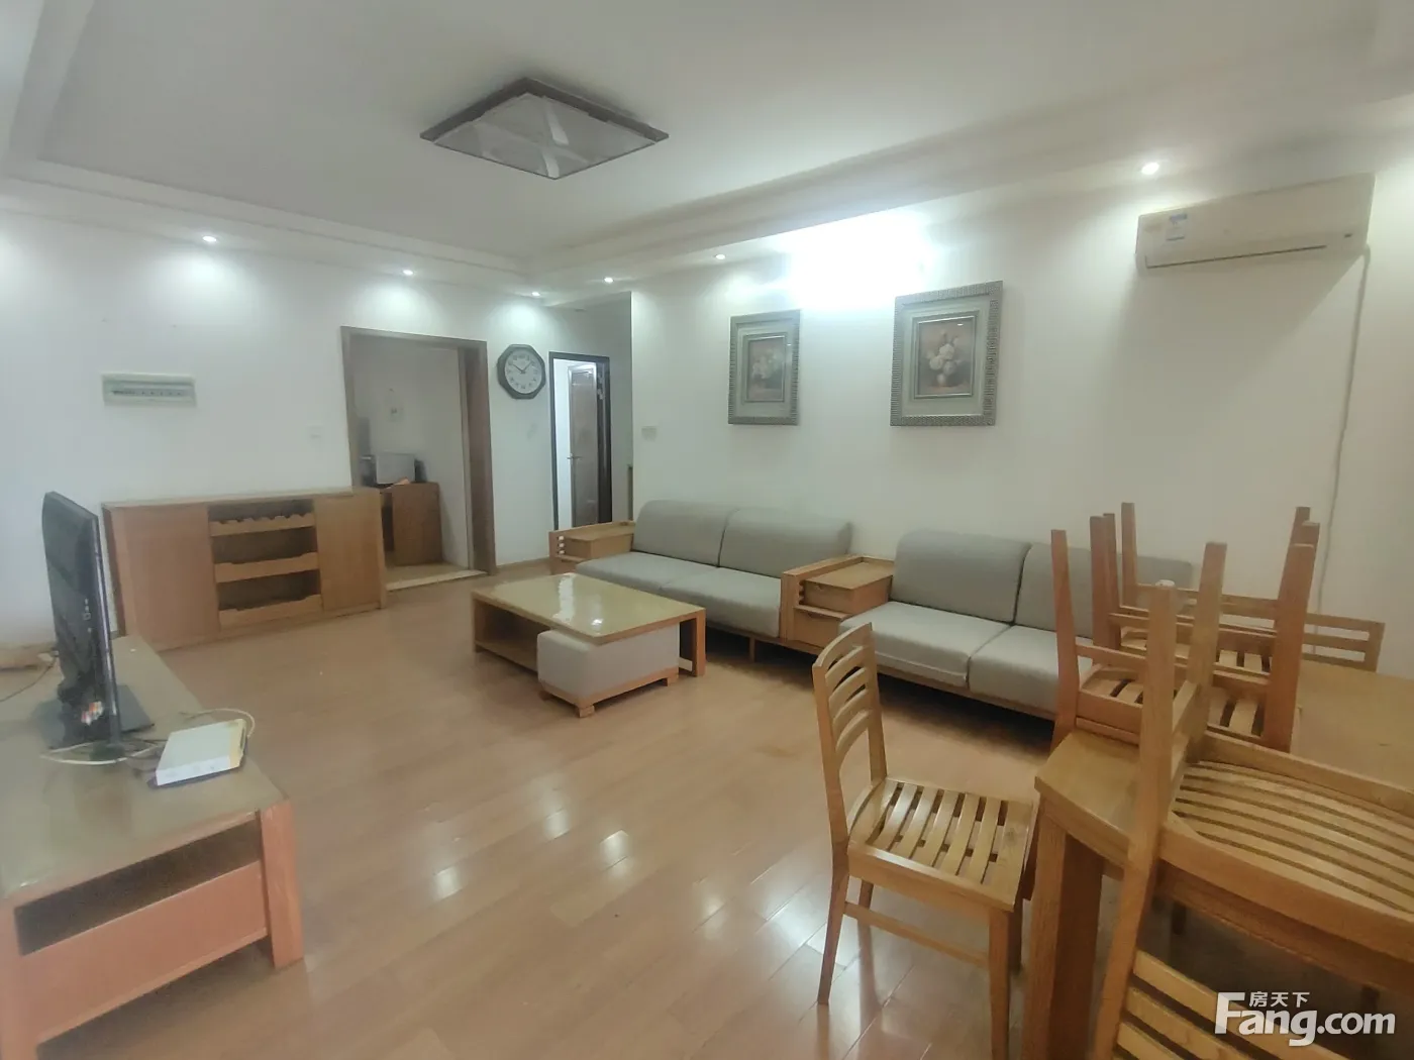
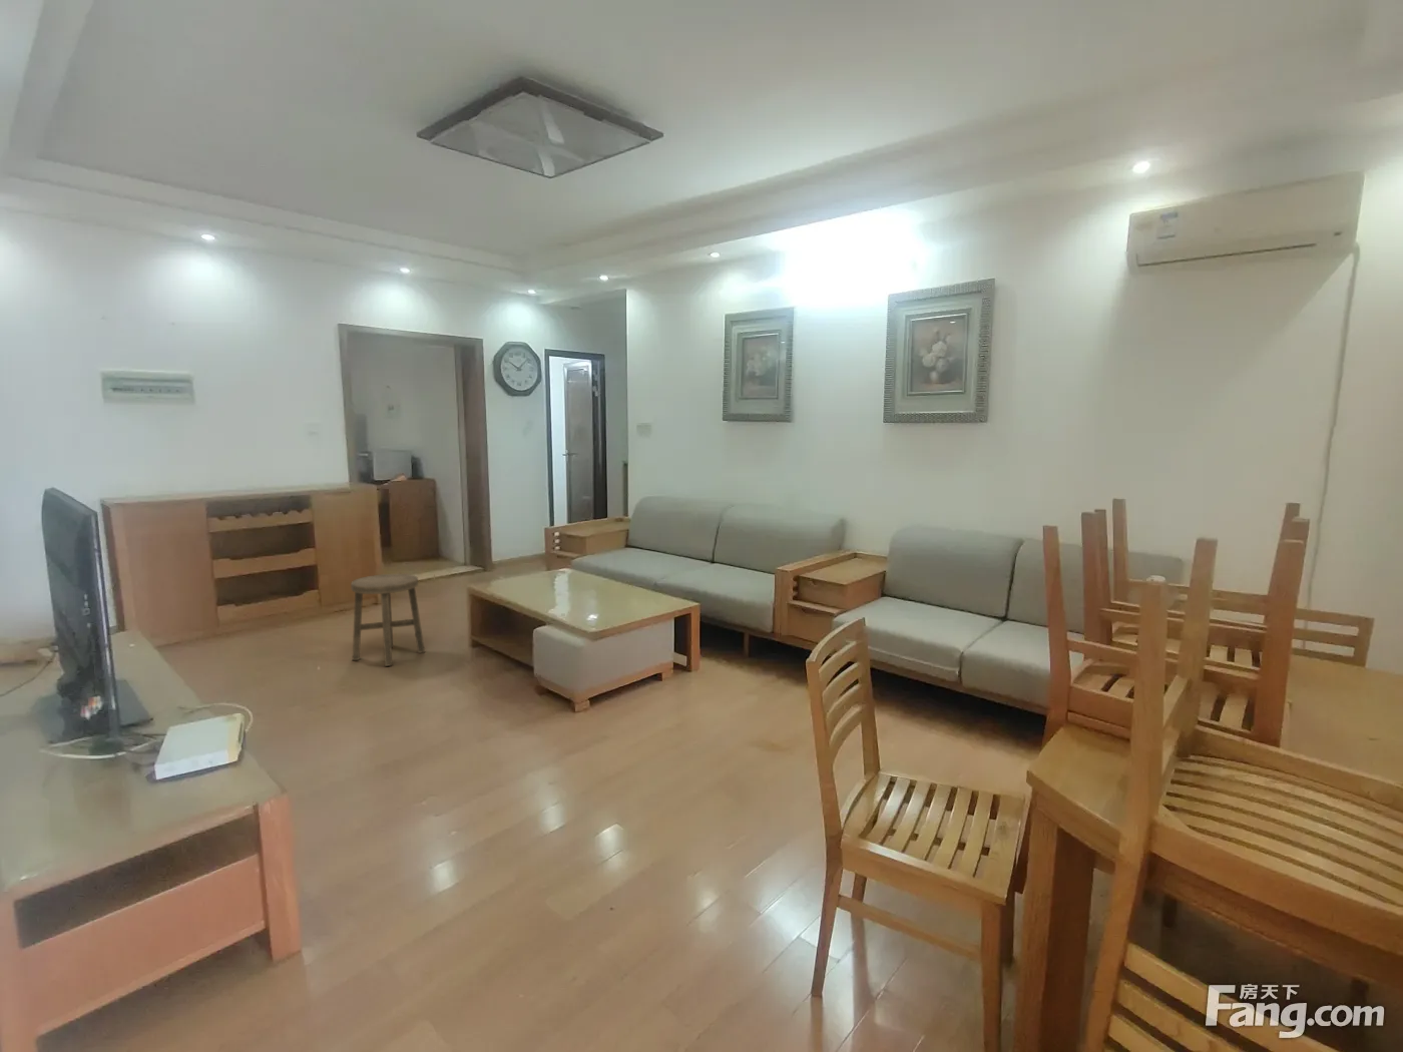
+ stool [350,574,426,667]
